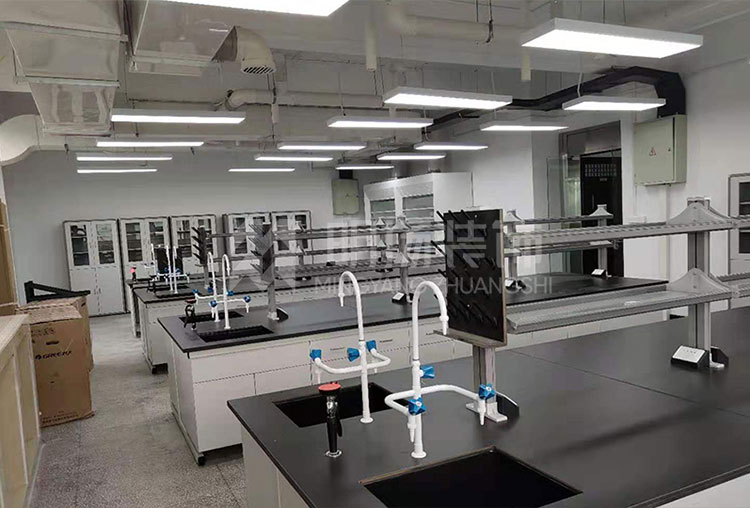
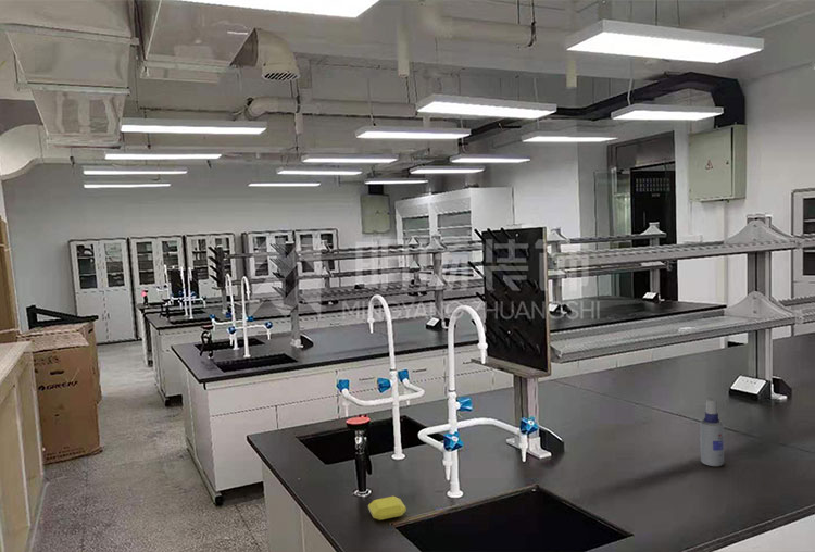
+ spray bottle [699,397,725,467]
+ soap bar [367,495,408,522]
